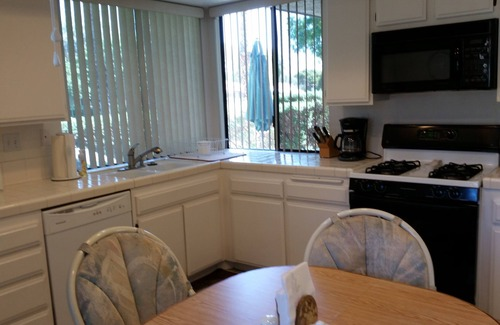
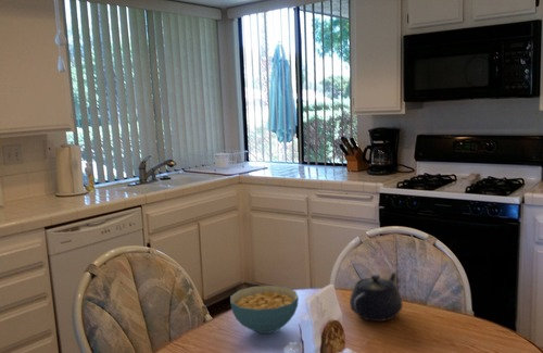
+ cereal bowl [229,285,300,335]
+ teapot [349,272,404,323]
